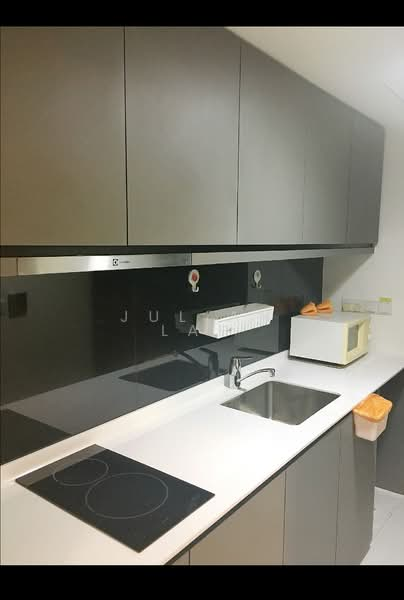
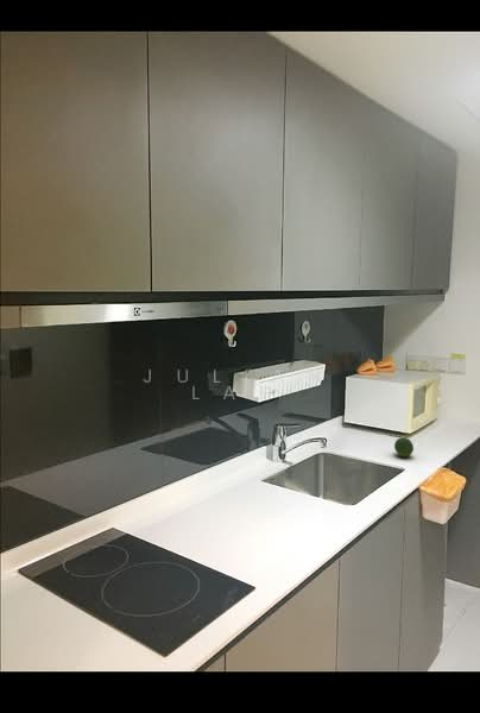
+ fruit [393,436,415,458]
